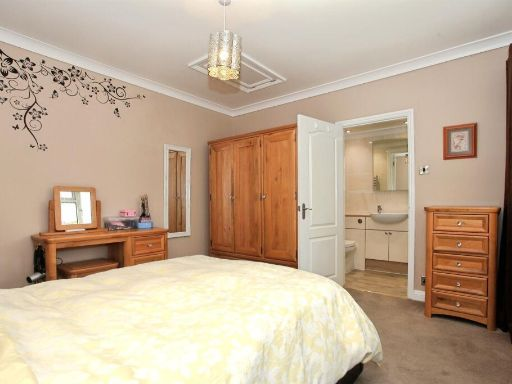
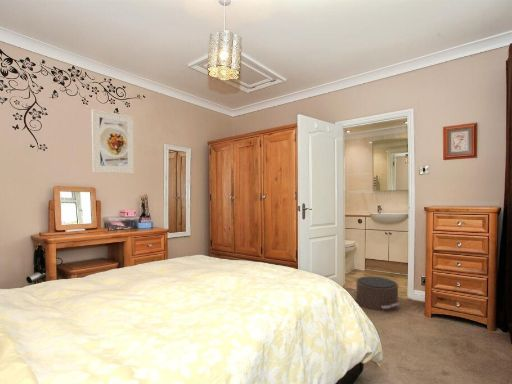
+ pouf [348,276,401,312]
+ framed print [91,108,135,174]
